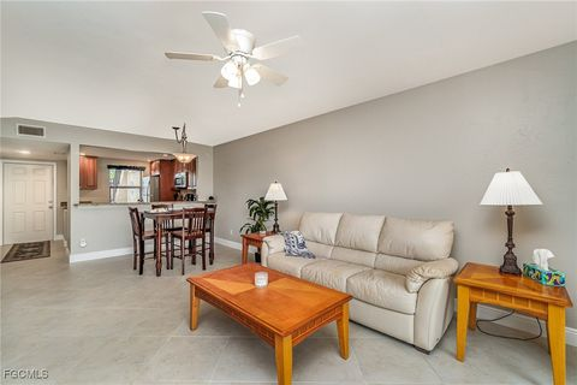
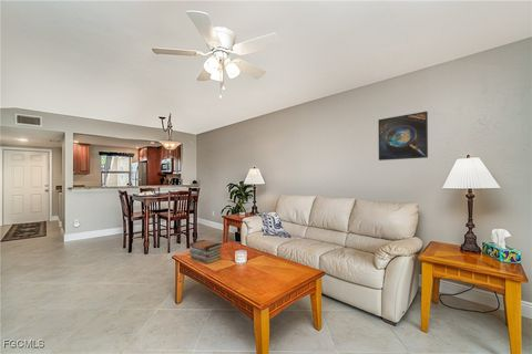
+ book stack [188,239,224,264]
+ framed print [377,111,429,162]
